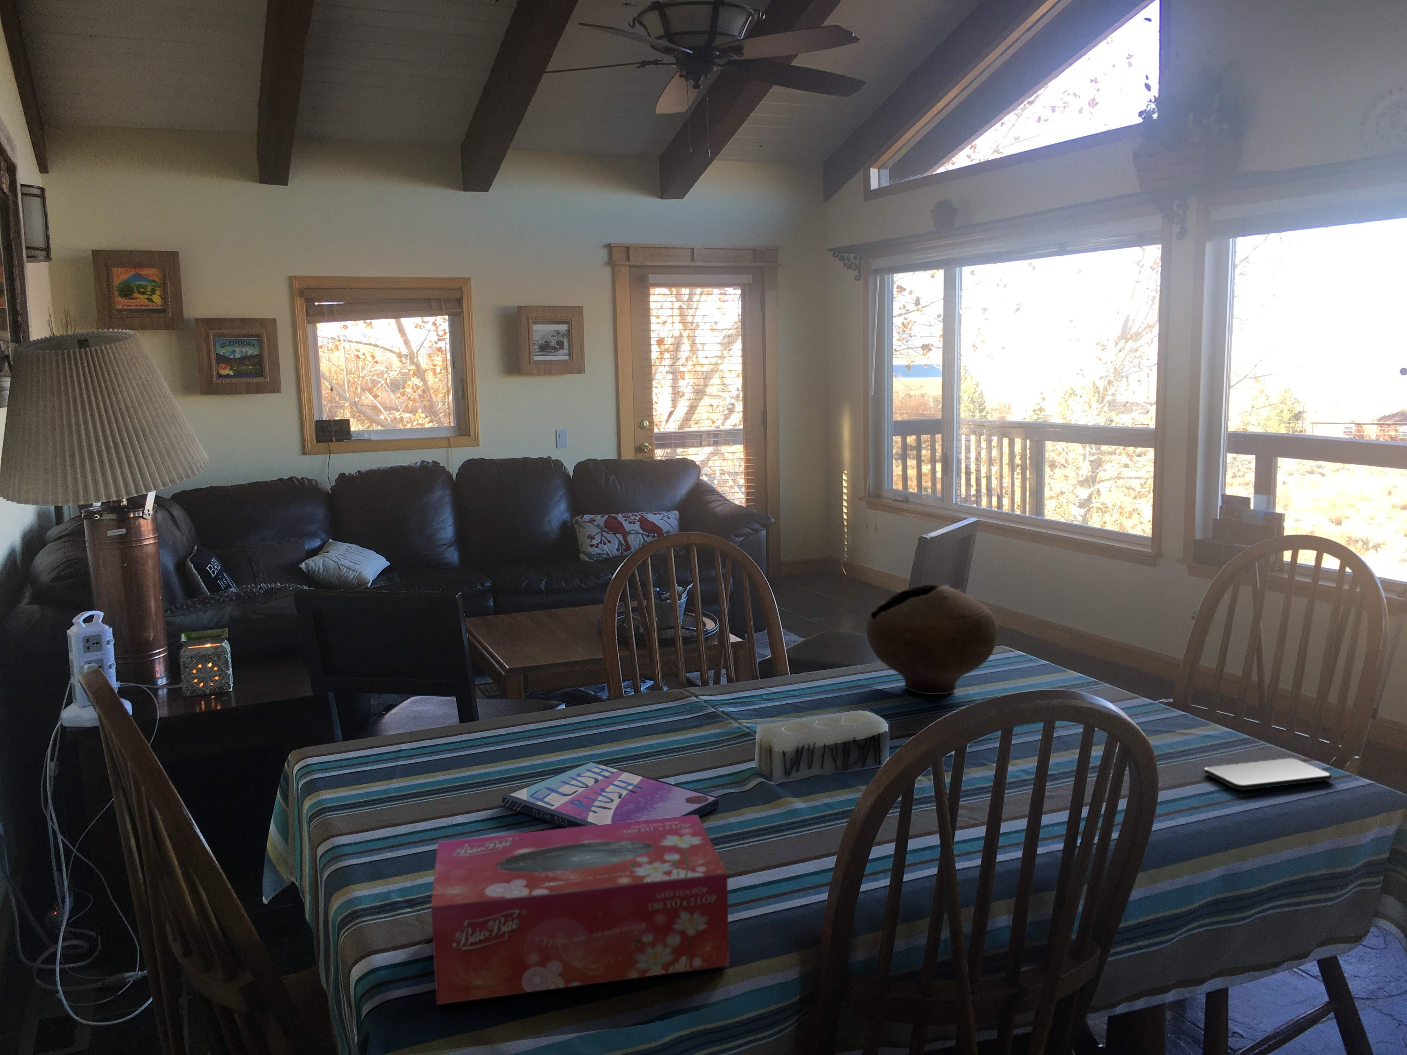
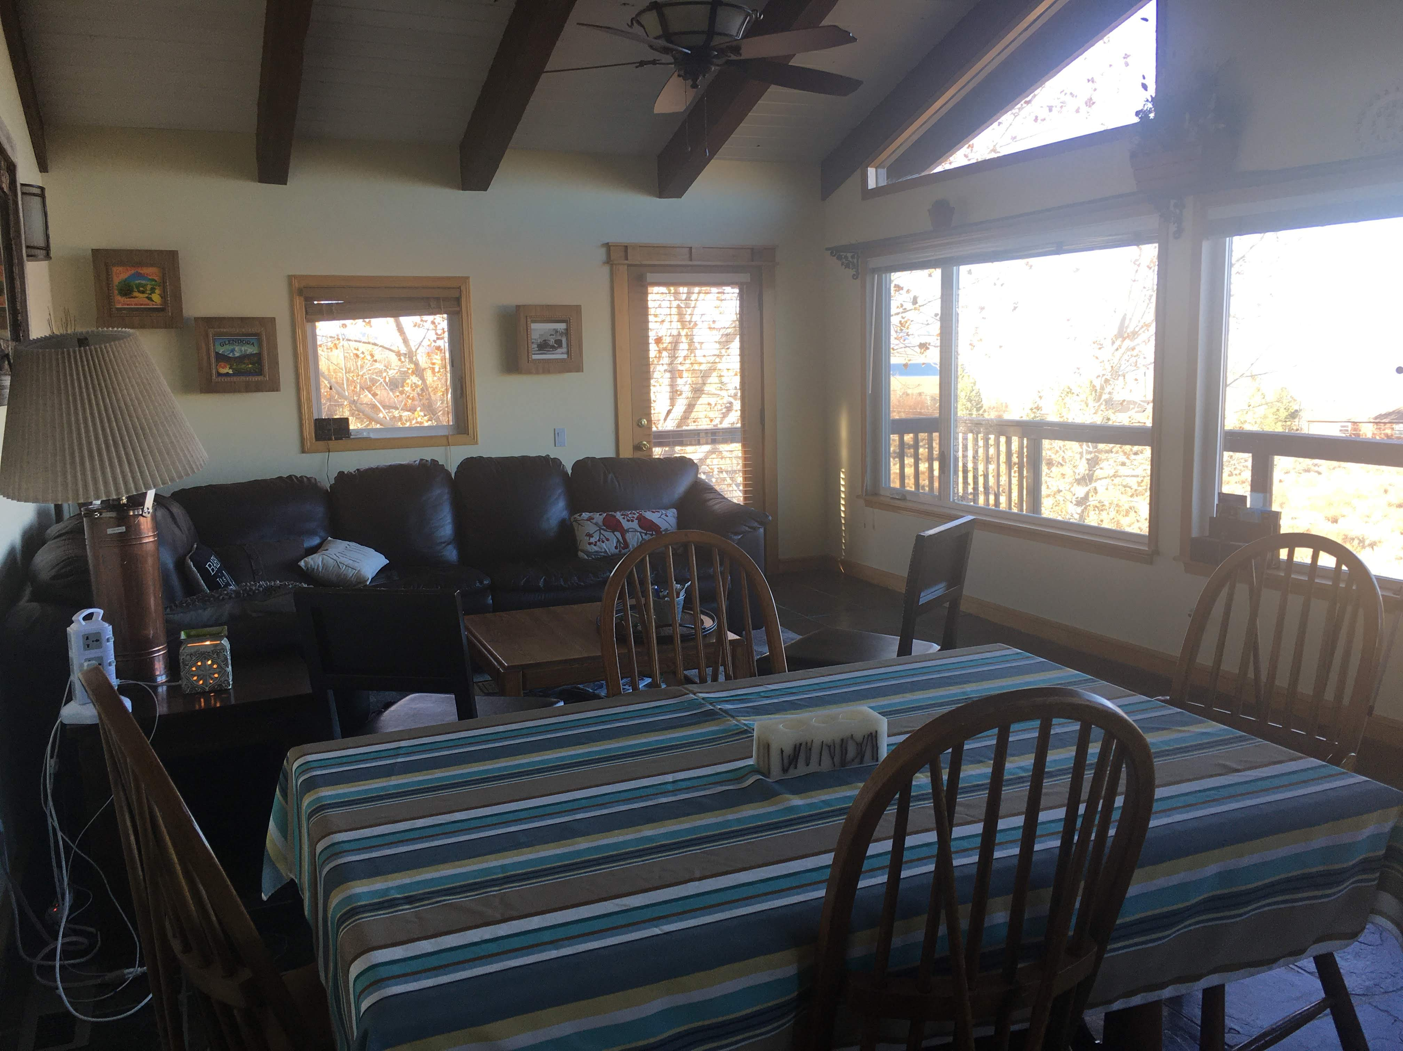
- bowl [865,584,998,695]
- tissue box [431,815,729,1005]
- smartphone [1203,758,1333,790]
- video game case [502,761,719,828]
